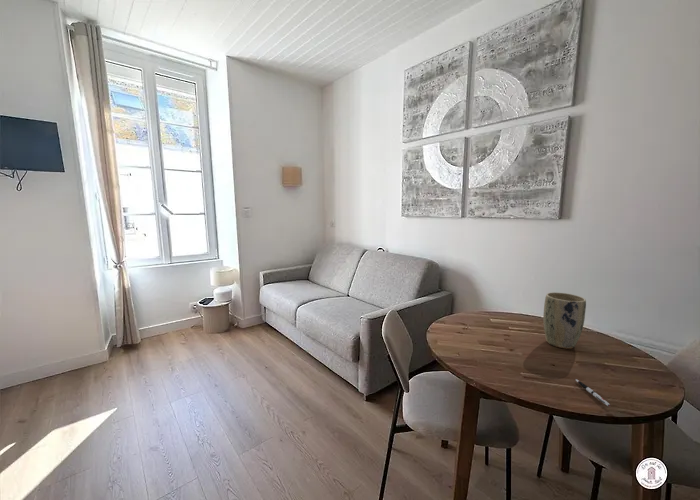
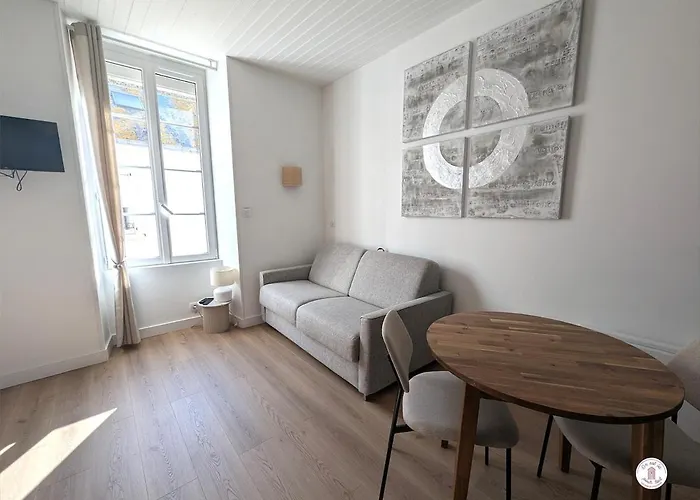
- plant pot [542,291,587,350]
- pen [574,378,611,407]
